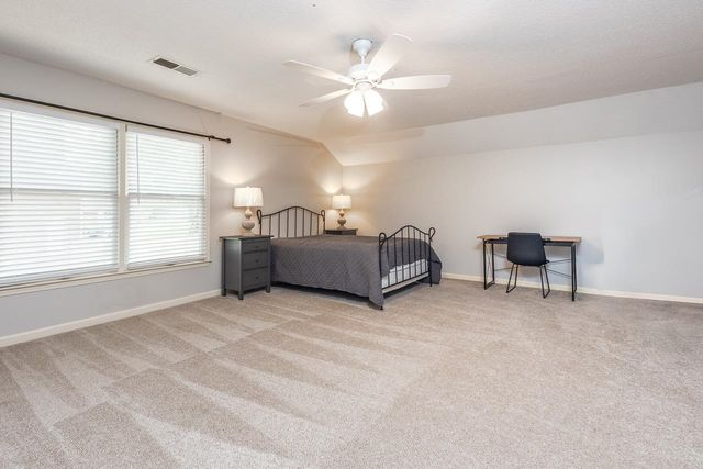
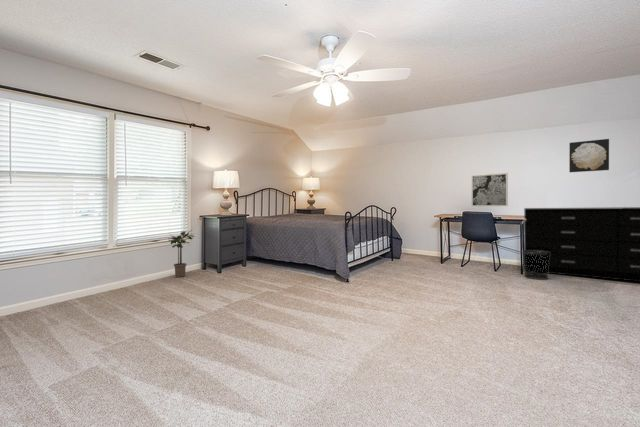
+ potted plant [168,229,195,278]
+ dresser [523,206,640,283]
+ wall art [568,138,610,173]
+ wall art [470,172,509,207]
+ waste bin [521,250,550,280]
